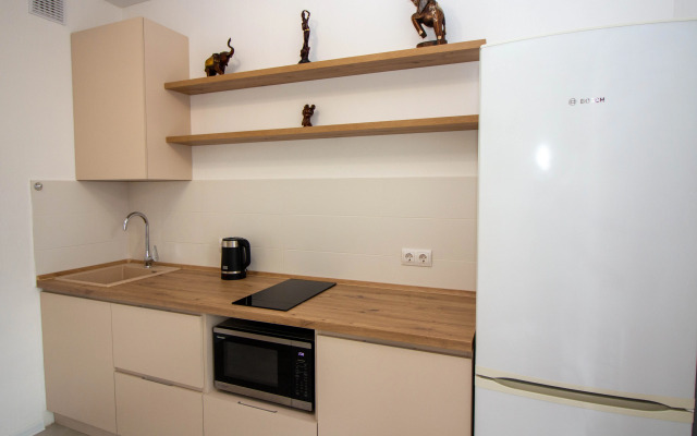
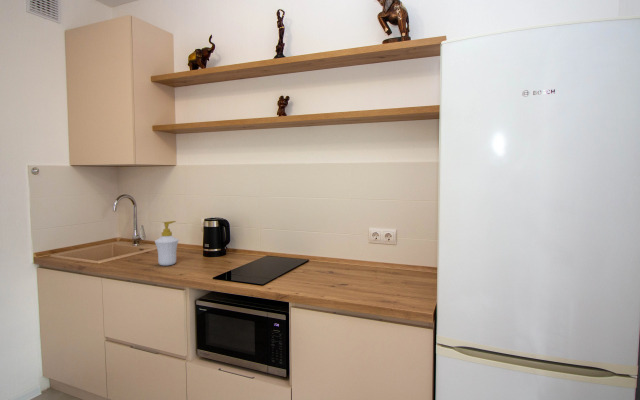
+ soap bottle [154,220,180,267]
